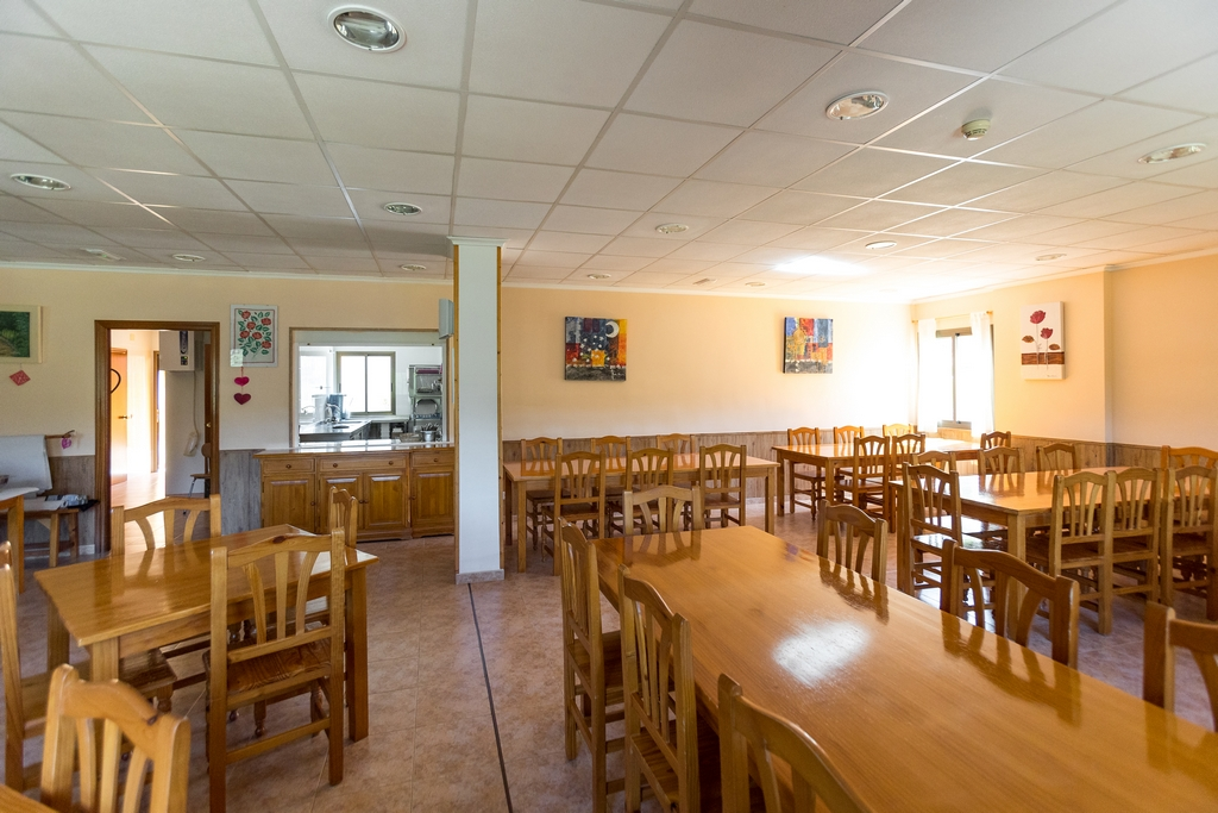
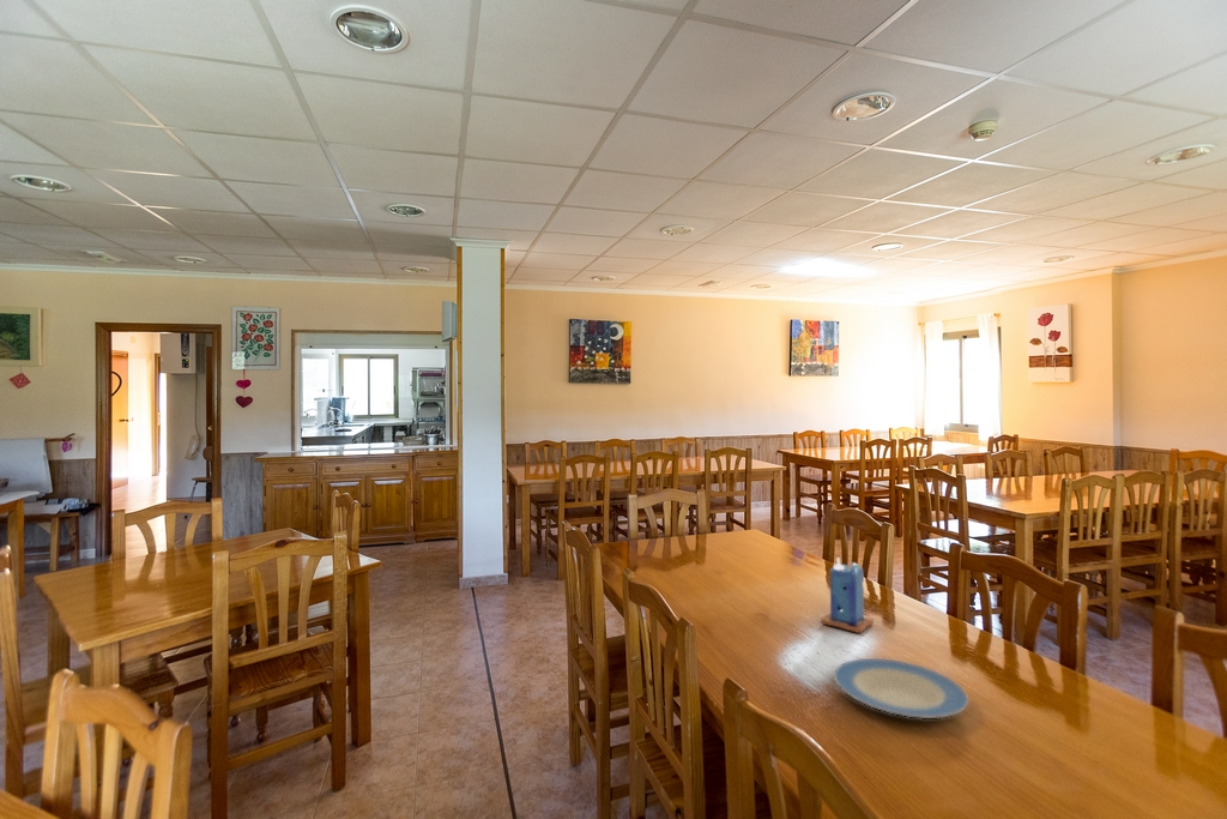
+ candle [820,556,875,634]
+ plate [833,657,971,719]
